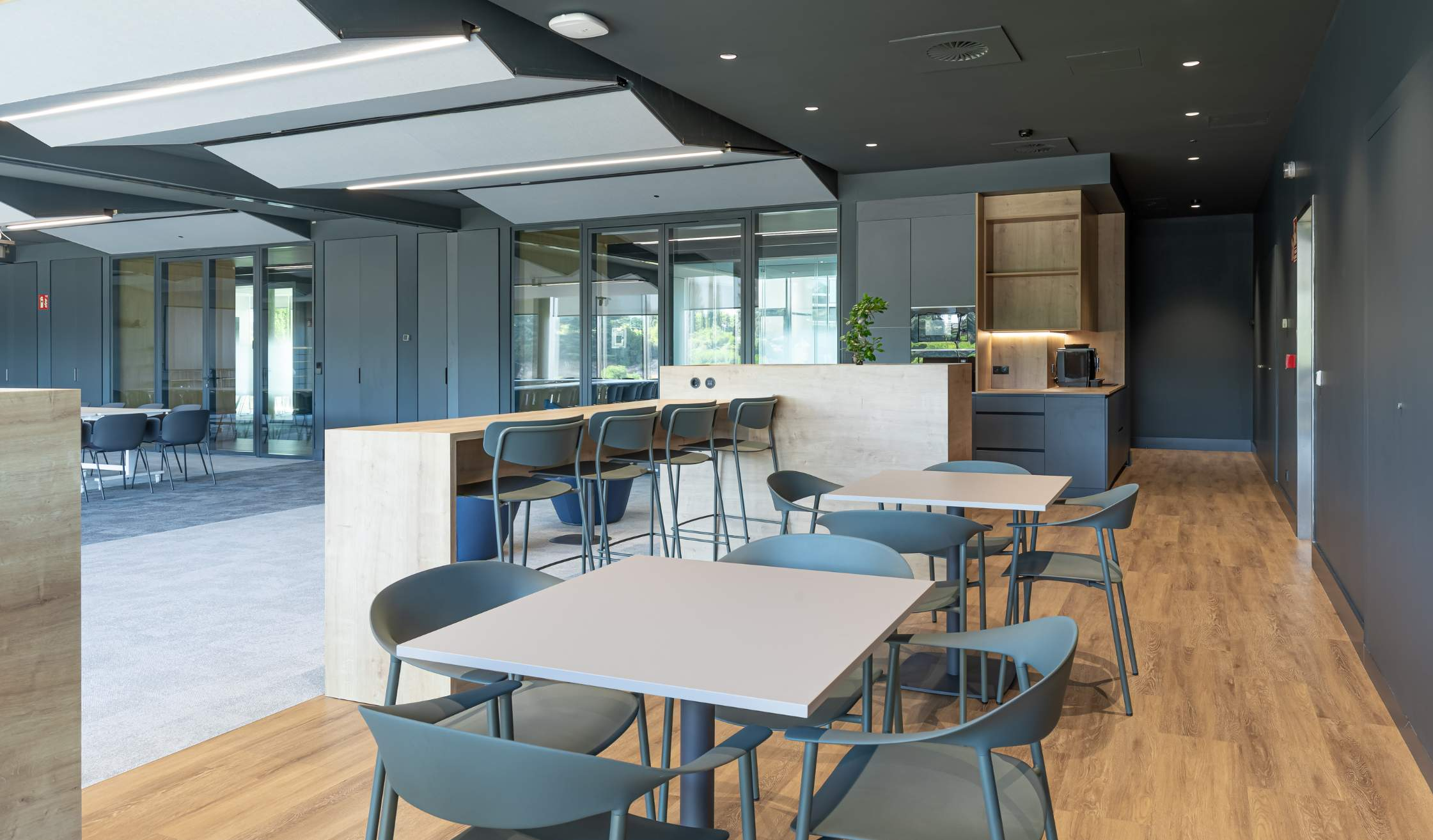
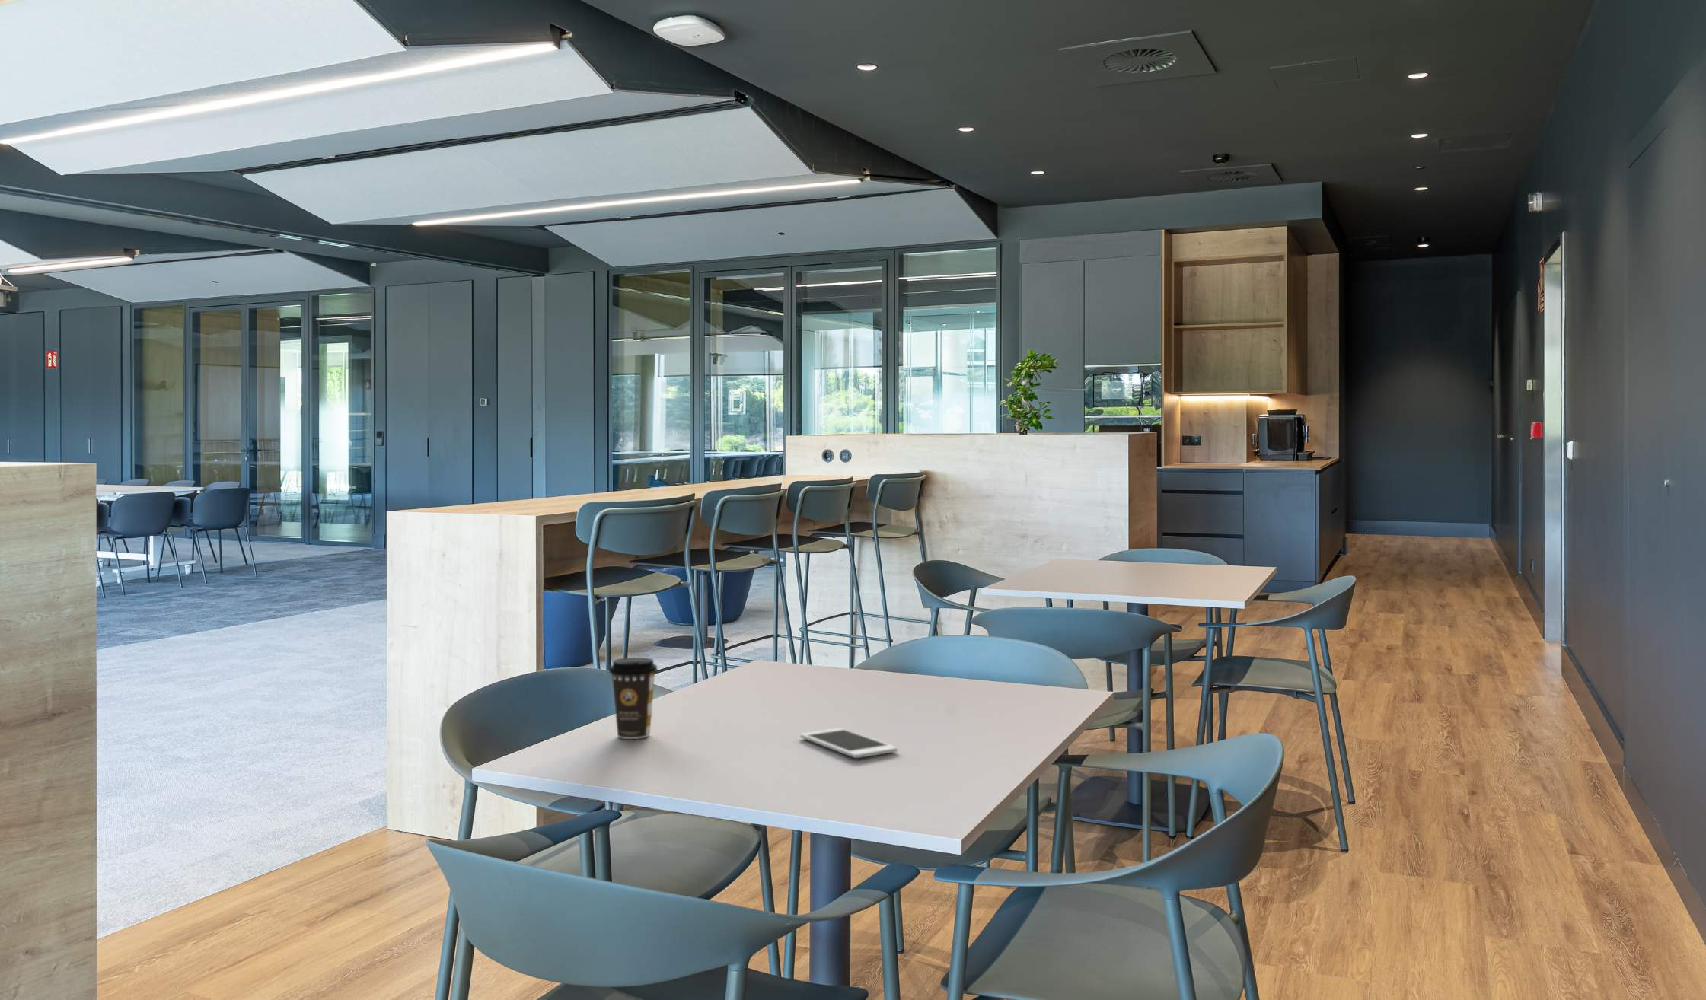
+ cell phone [800,727,899,758]
+ coffee cup [607,657,658,739]
